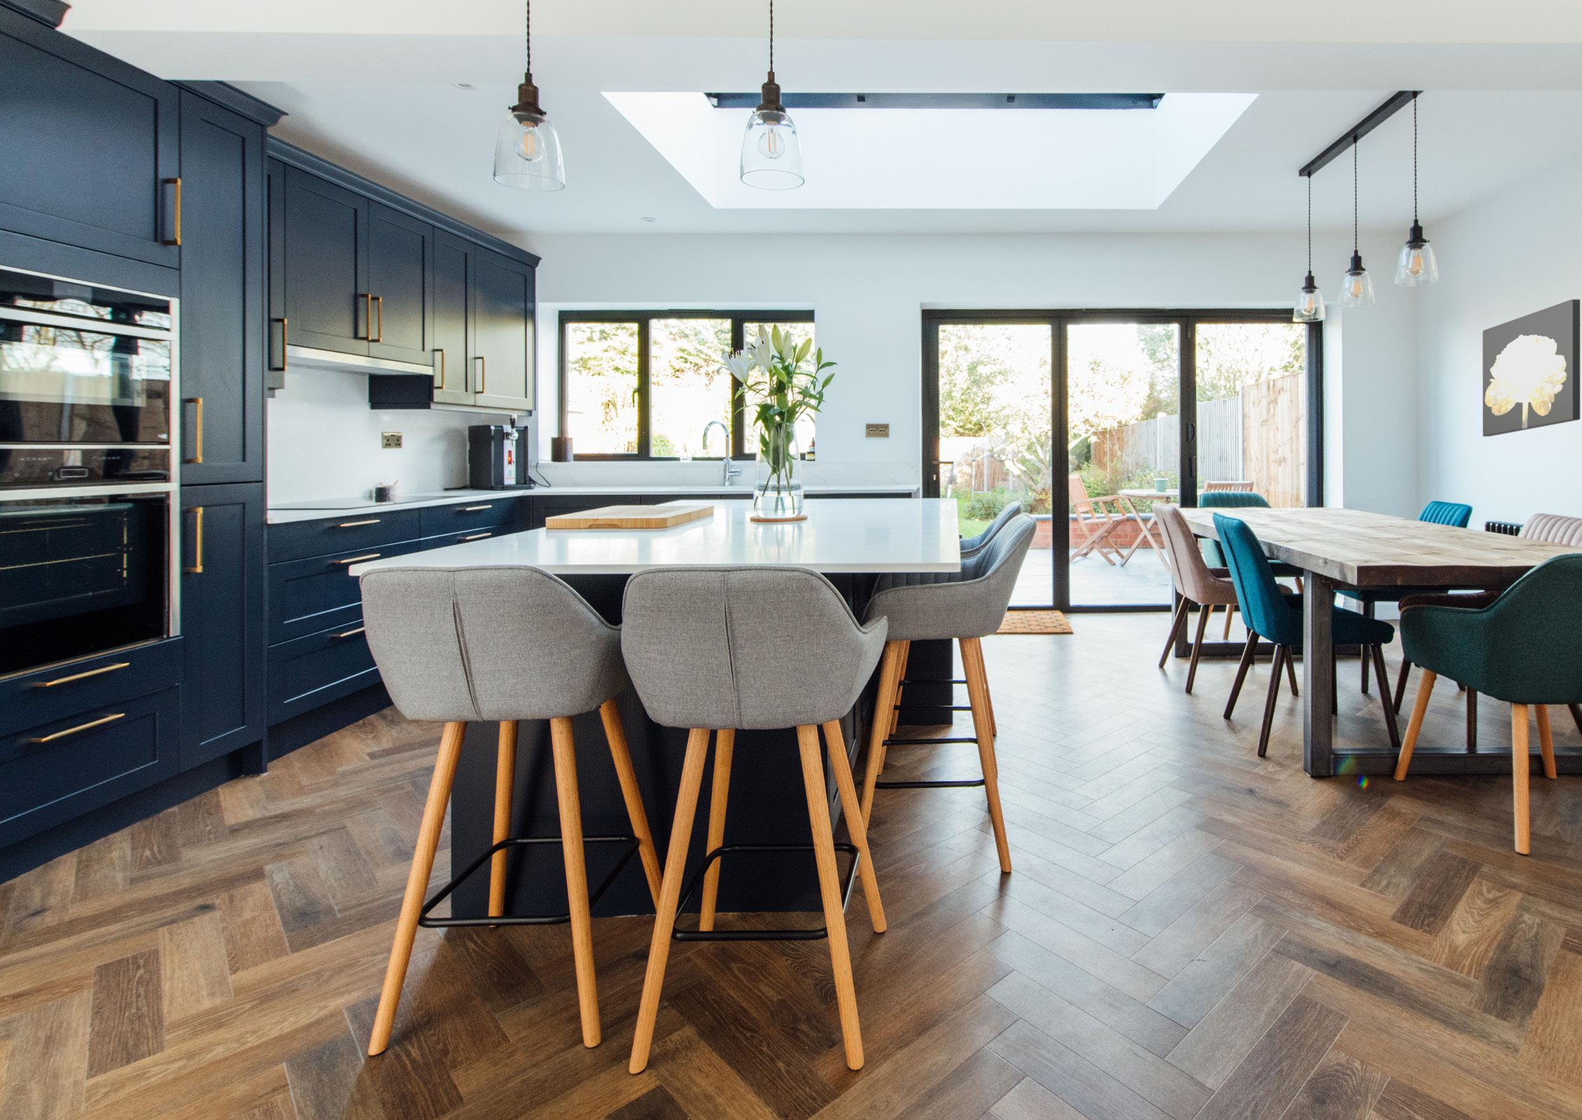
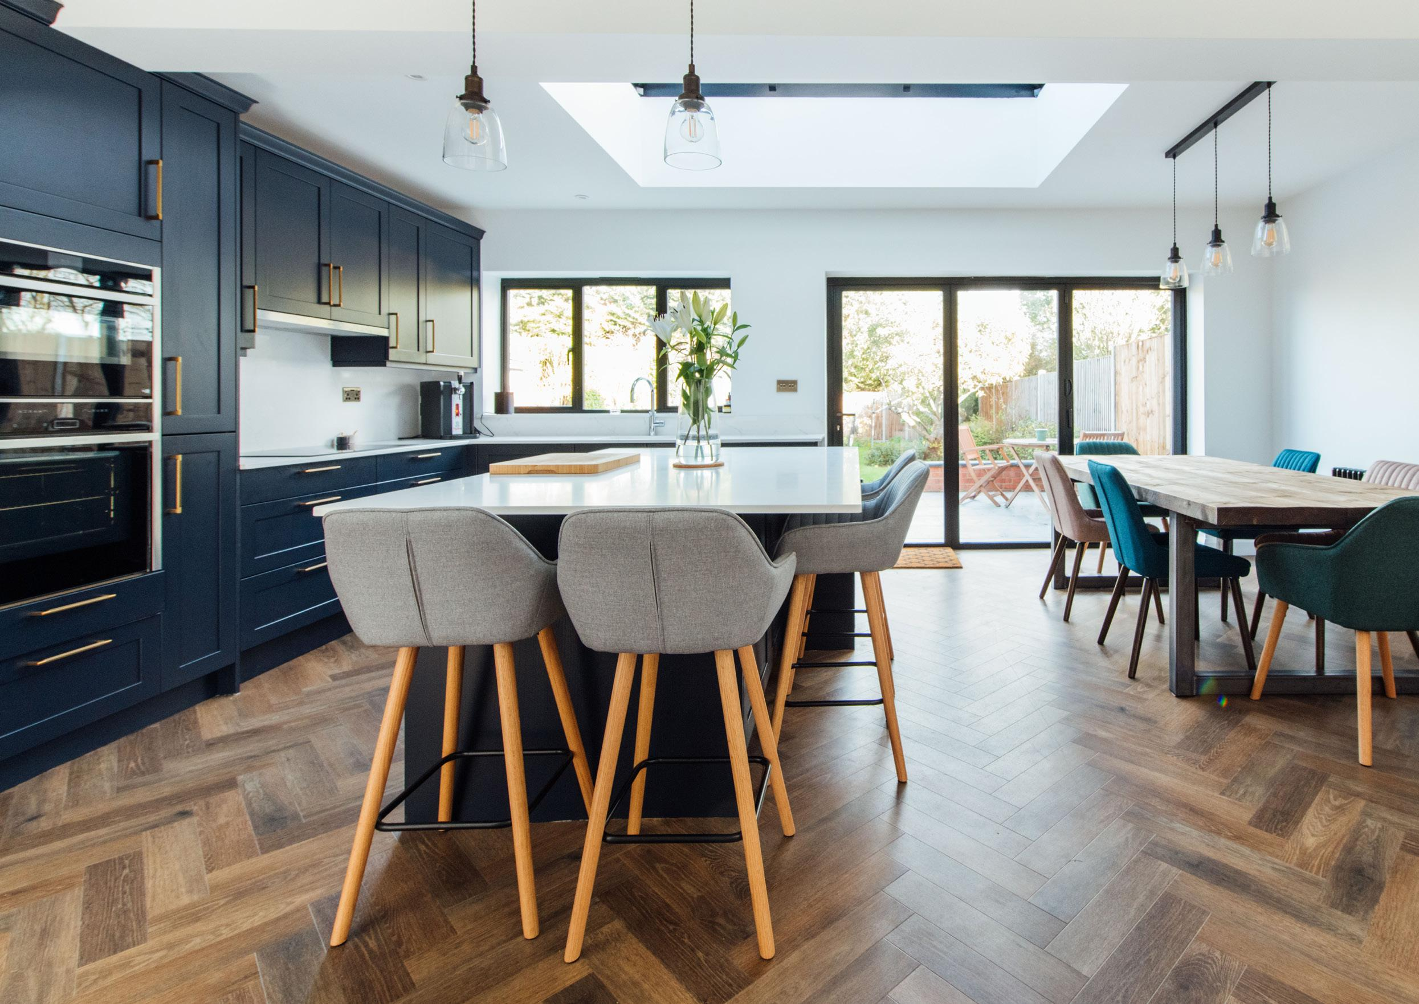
- wall art [1483,298,1581,438]
